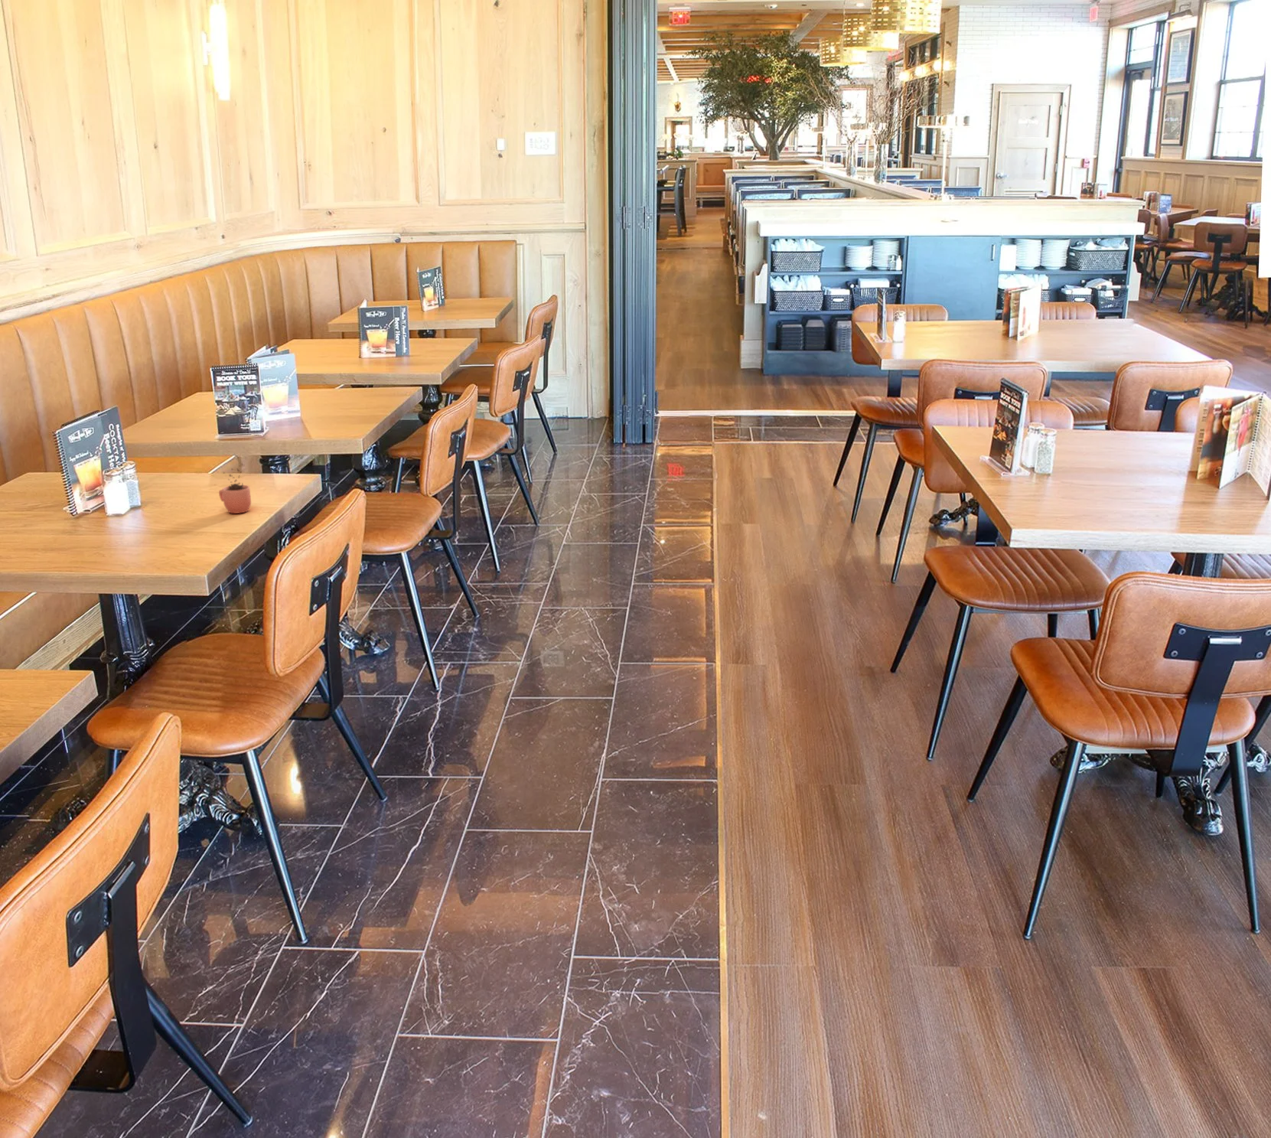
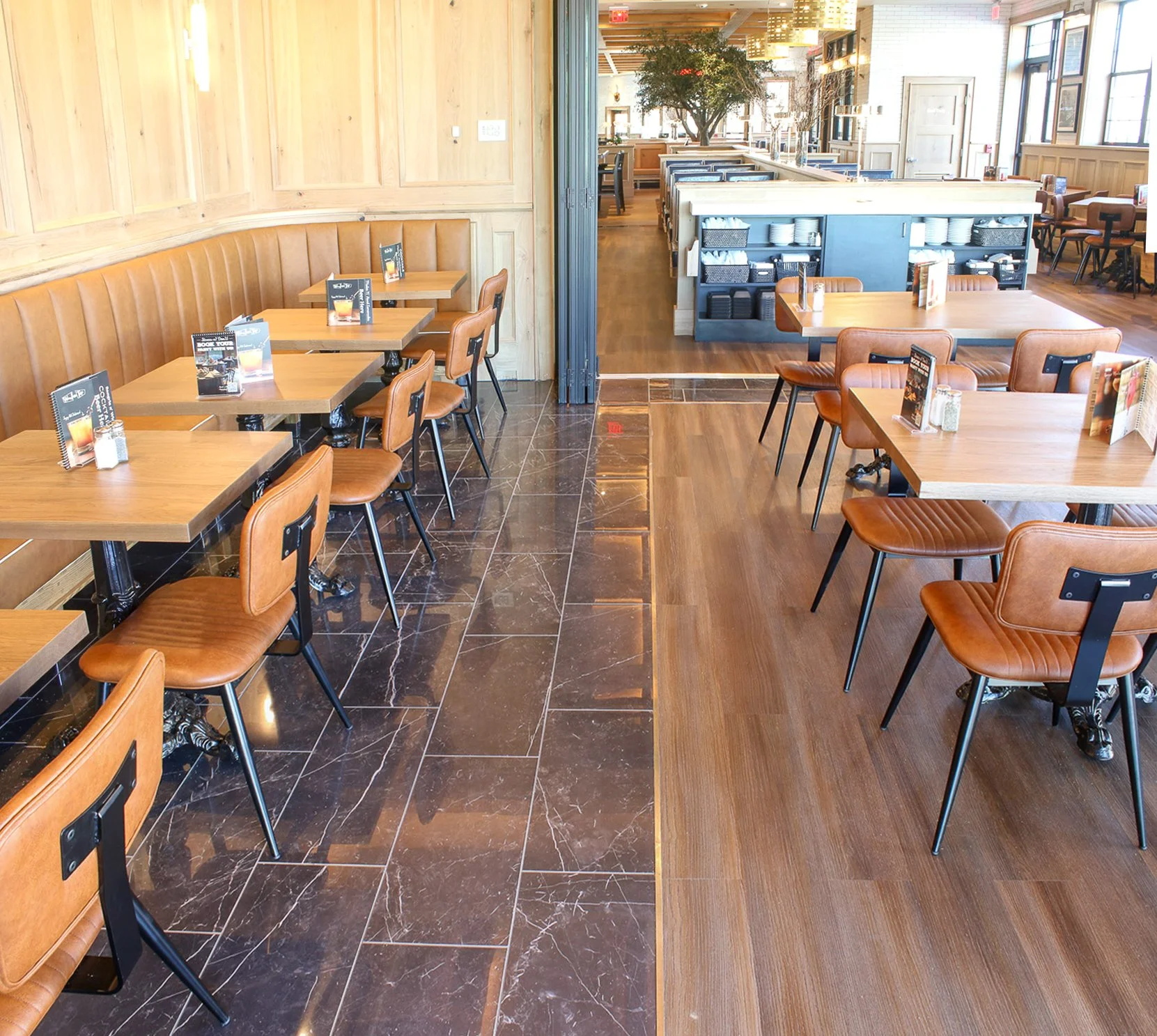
- cocoa [219,462,252,514]
